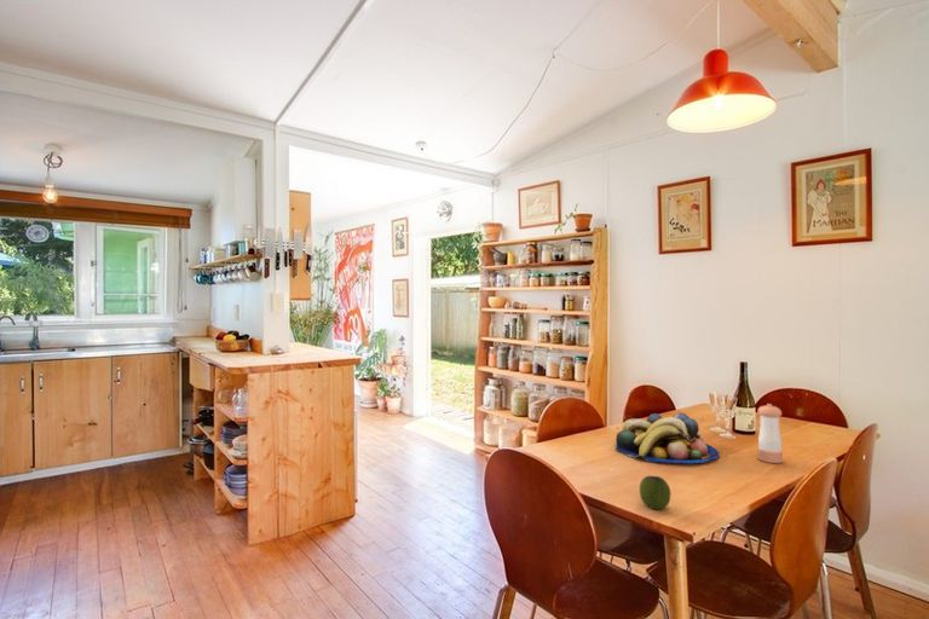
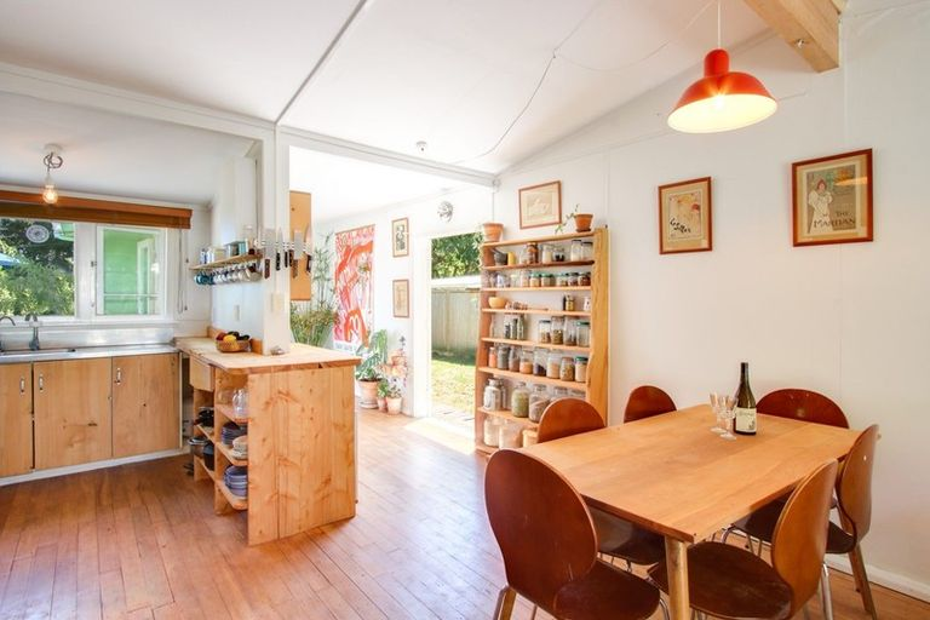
- apple [639,475,671,510]
- pepper shaker [756,403,784,464]
- fruit bowl [614,412,721,464]
